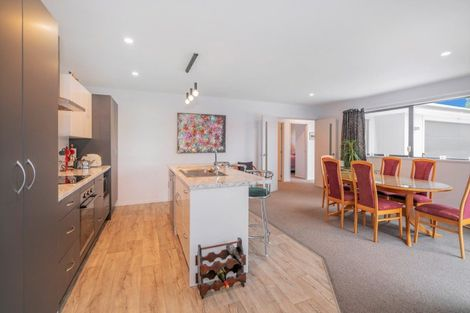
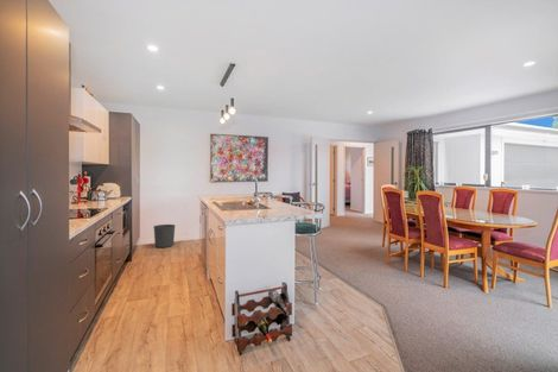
+ waste bin [153,223,176,248]
